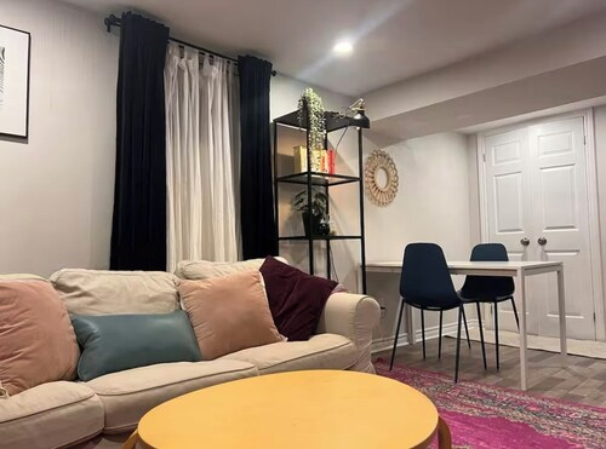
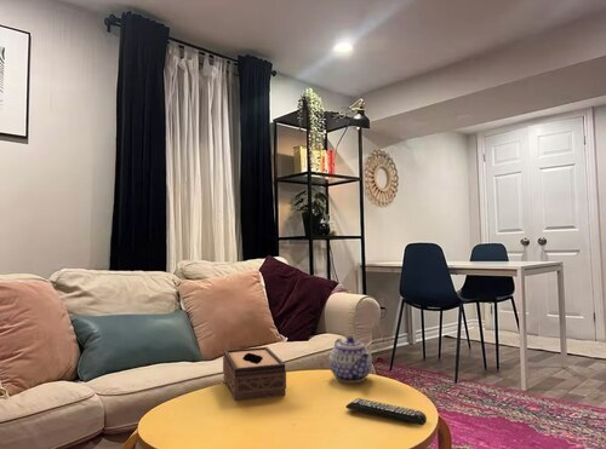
+ remote control [344,397,428,426]
+ tissue box [222,346,287,402]
+ teapot [328,335,373,384]
